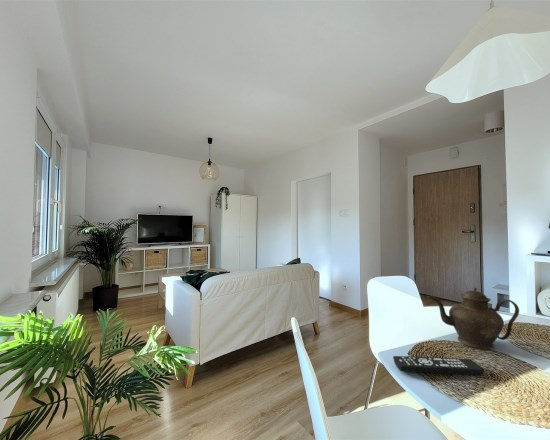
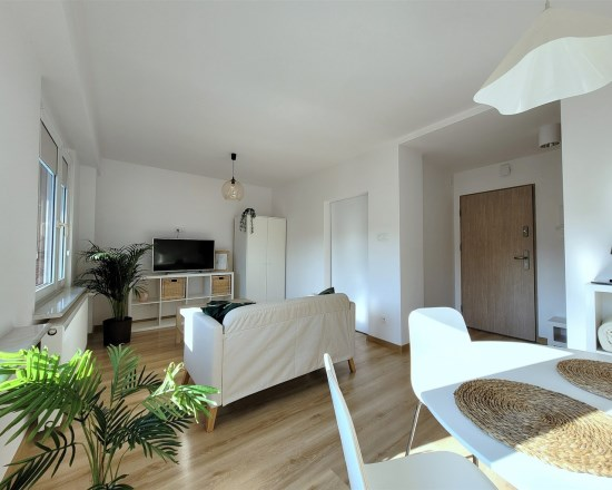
- teapot [426,287,520,351]
- remote control [392,355,485,376]
